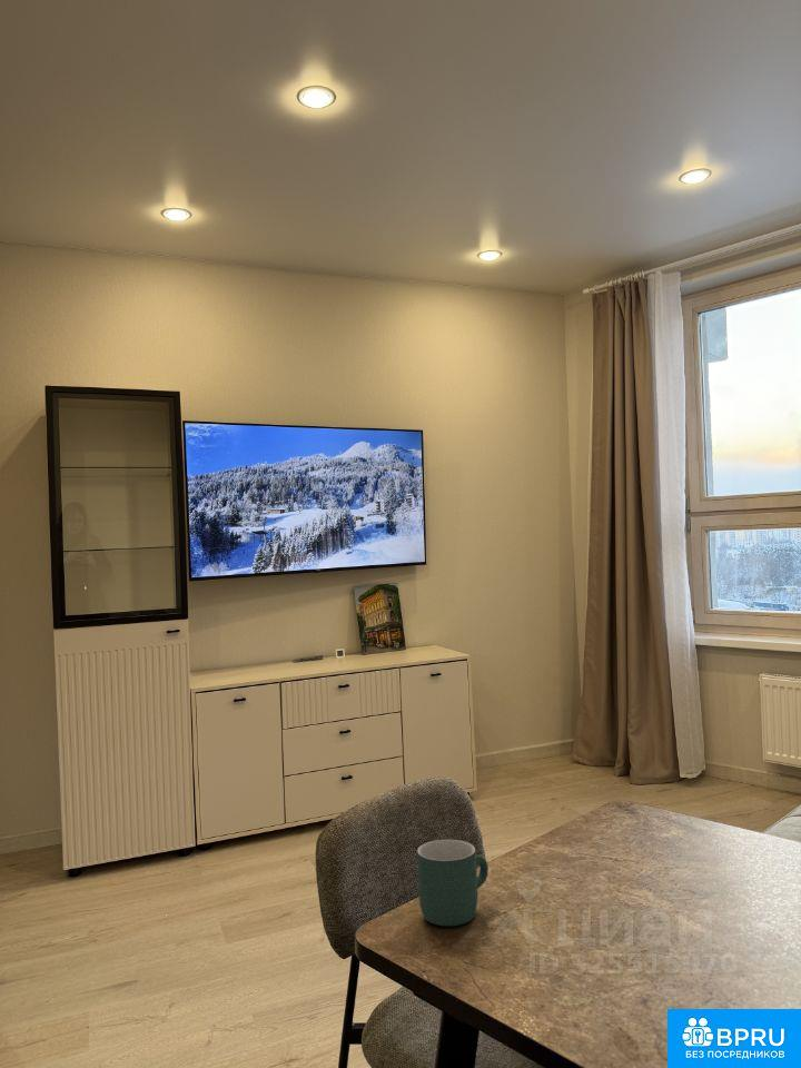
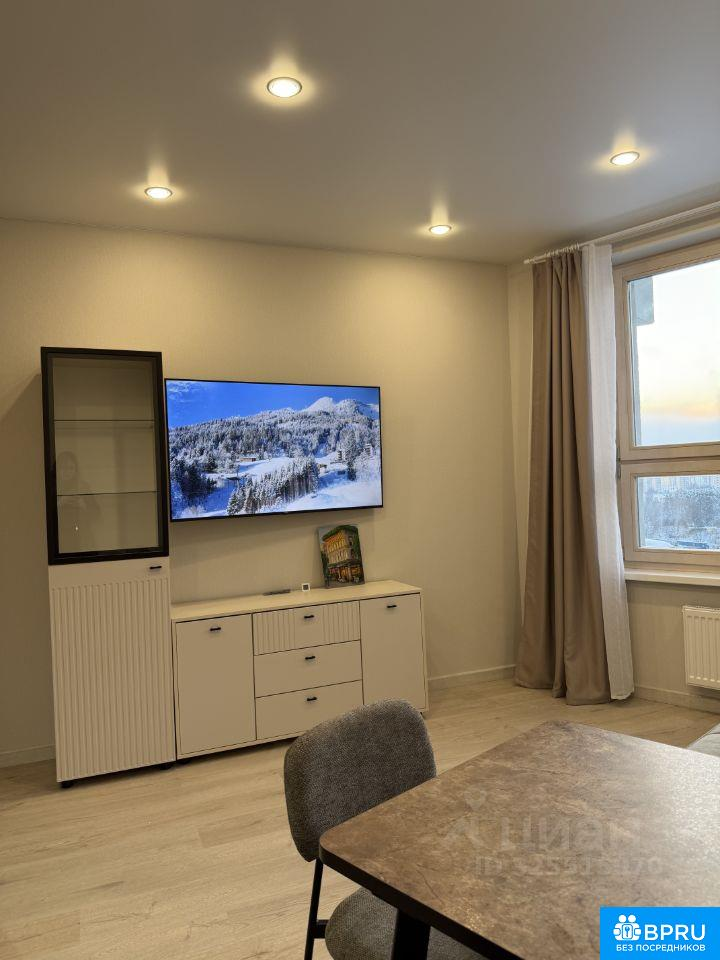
- mug [416,839,490,927]
